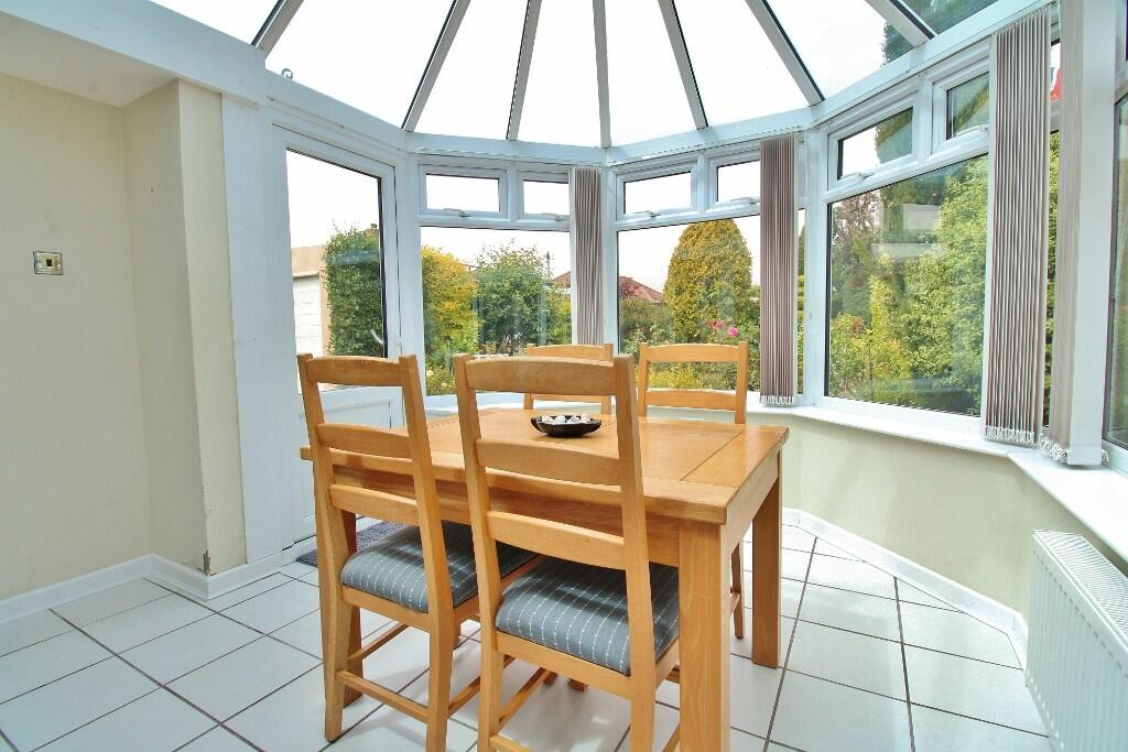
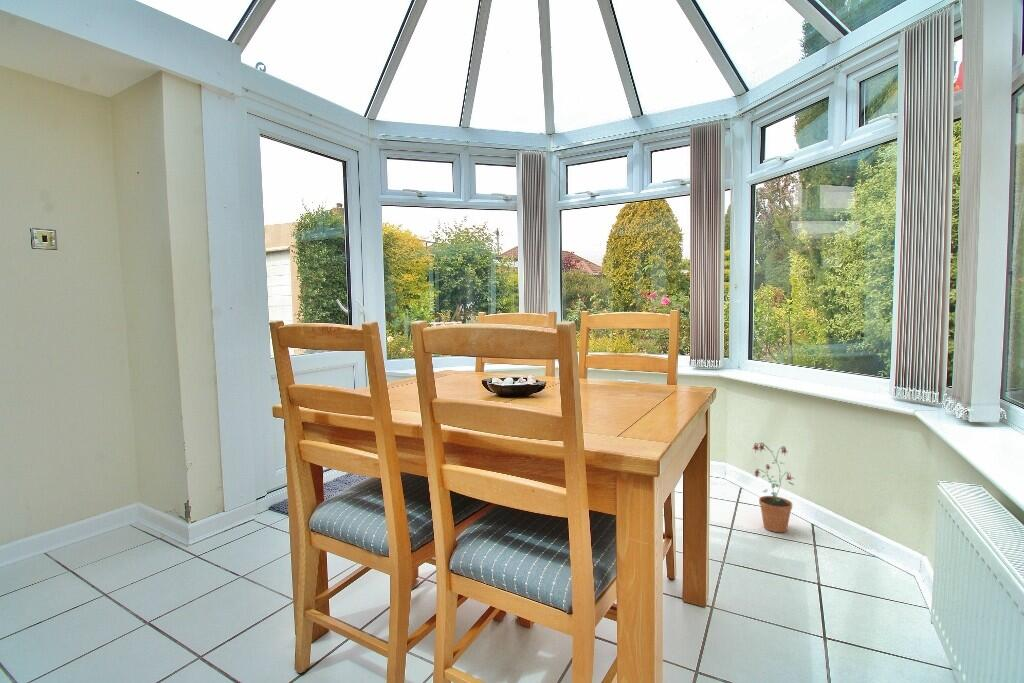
+ potted plant [751,441,795,533]
